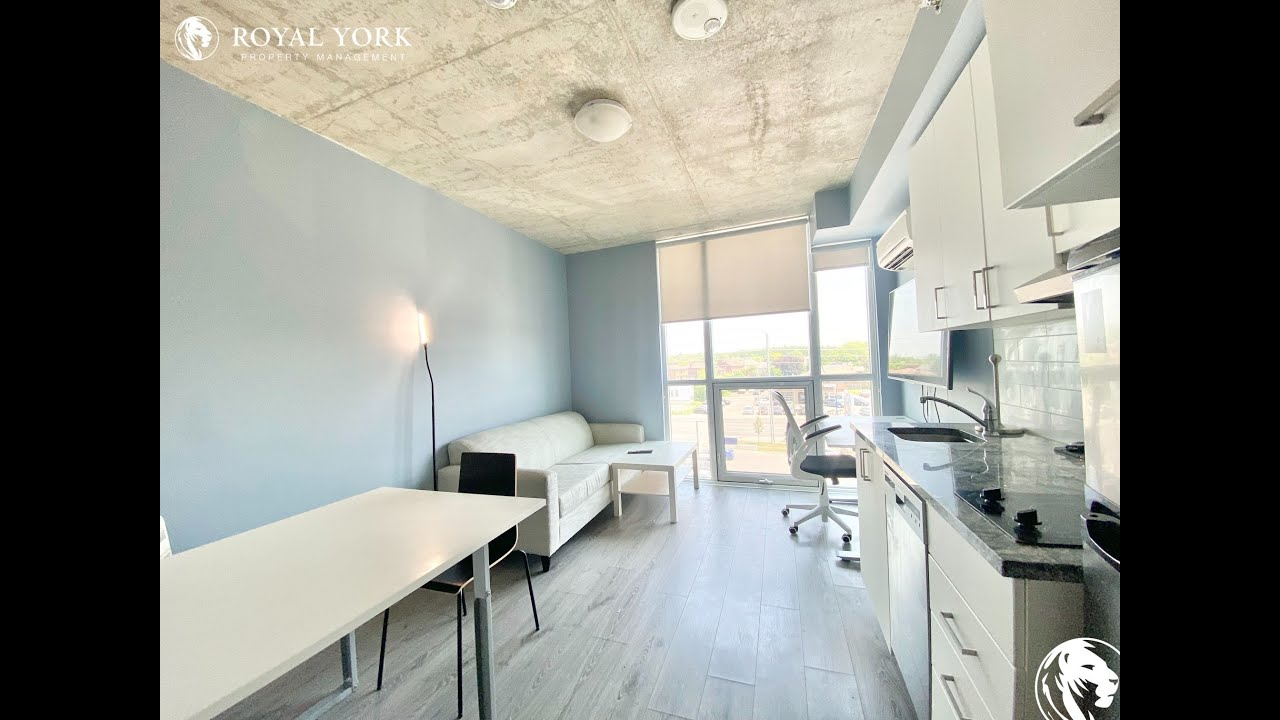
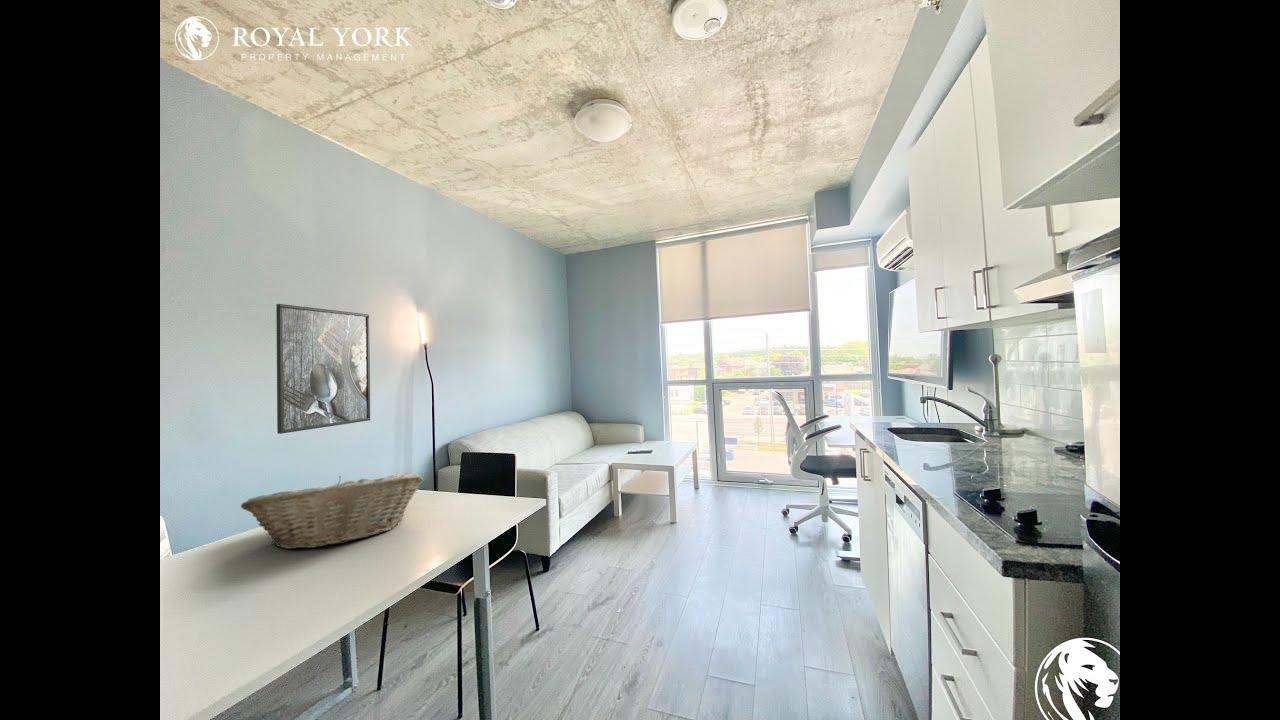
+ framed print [275,303,371,435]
+ fruit basket [240,472,424,550]
